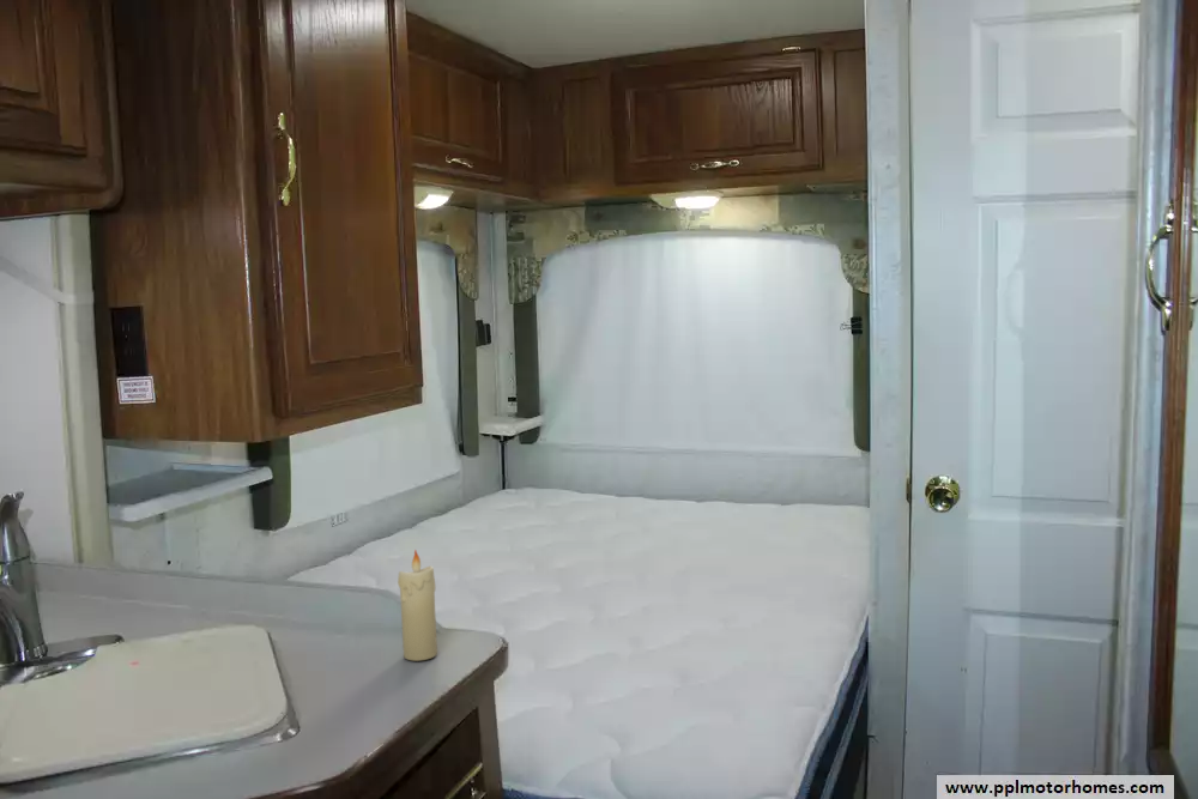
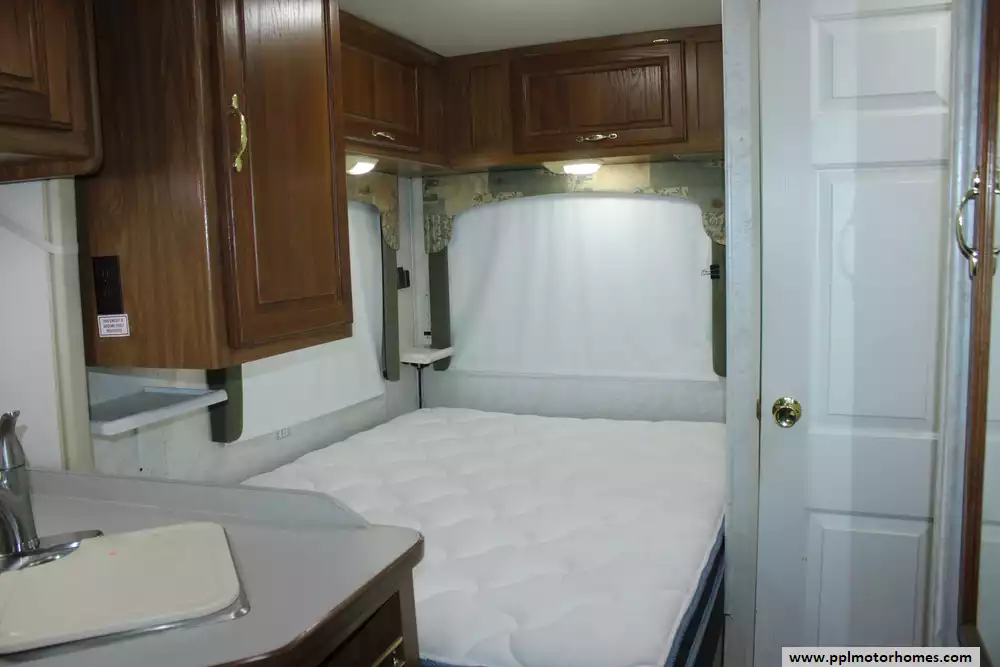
- candle [397,549,438,662]
